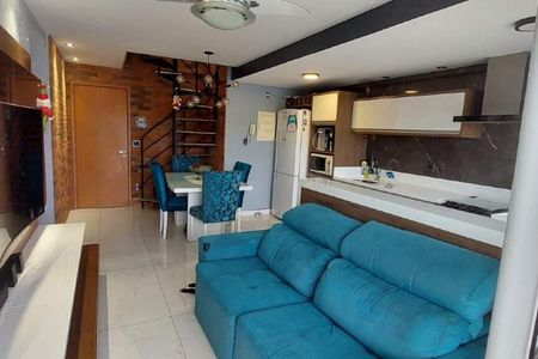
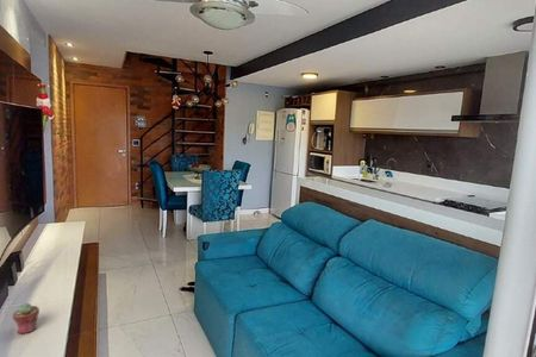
+ potted succulent [12,302,40,334]
